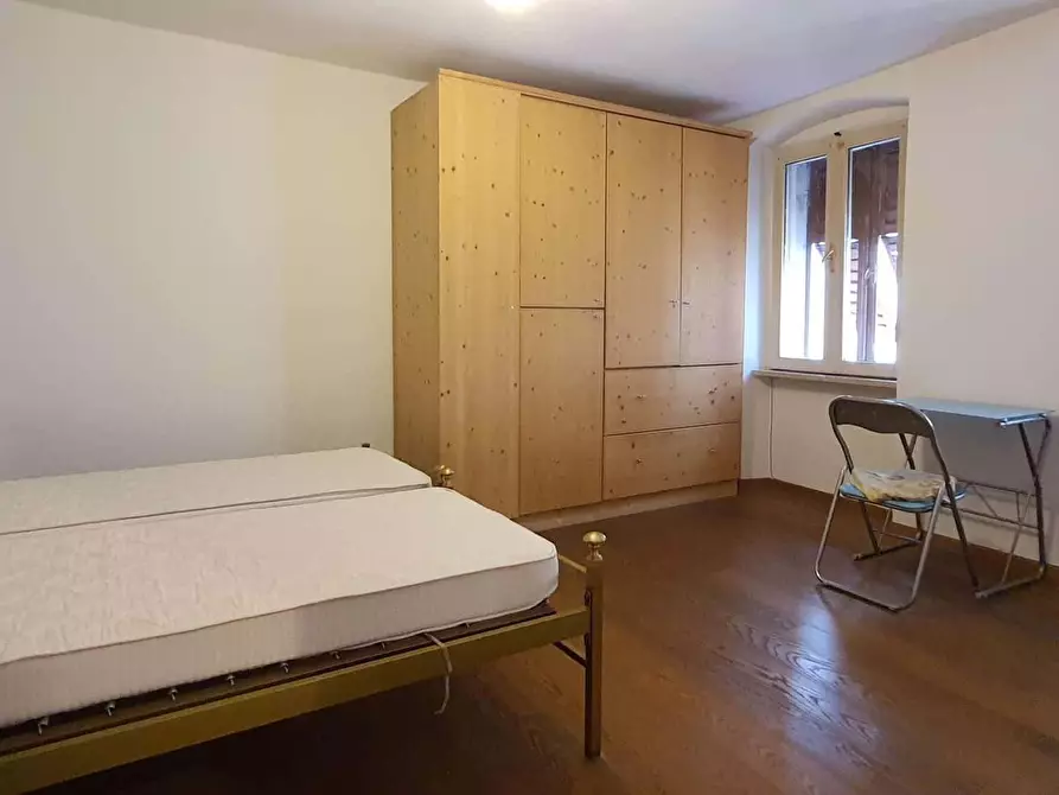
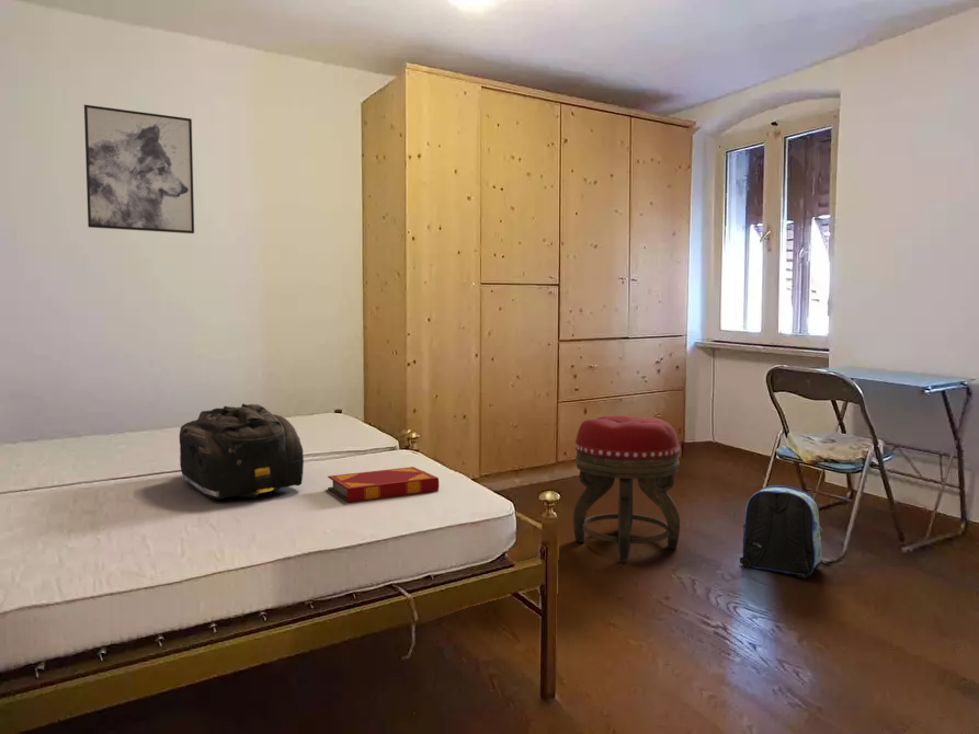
+ backpack [739,484,824,580]
+ hardback book [327,466,440,504]
+ footstool [572,414,681,562]
+ wall art [83,104,195,234]
+ duffel bag [179,402,305,501]
